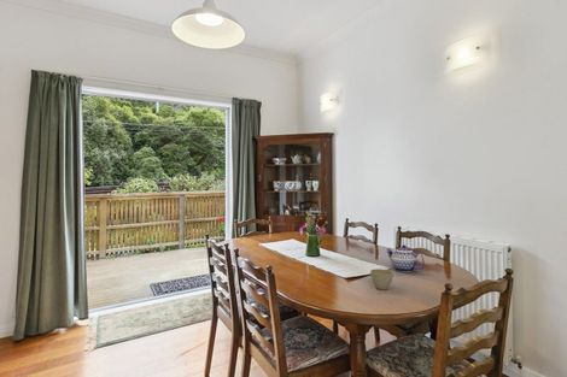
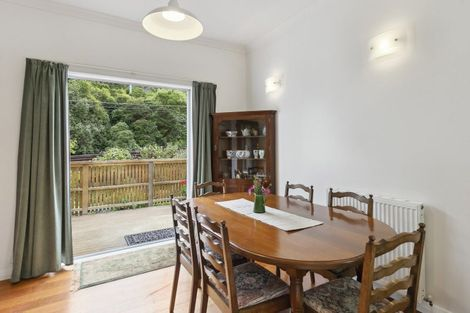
- teapot [386,243,426,273]
- flower pot [369,267,394,290]
